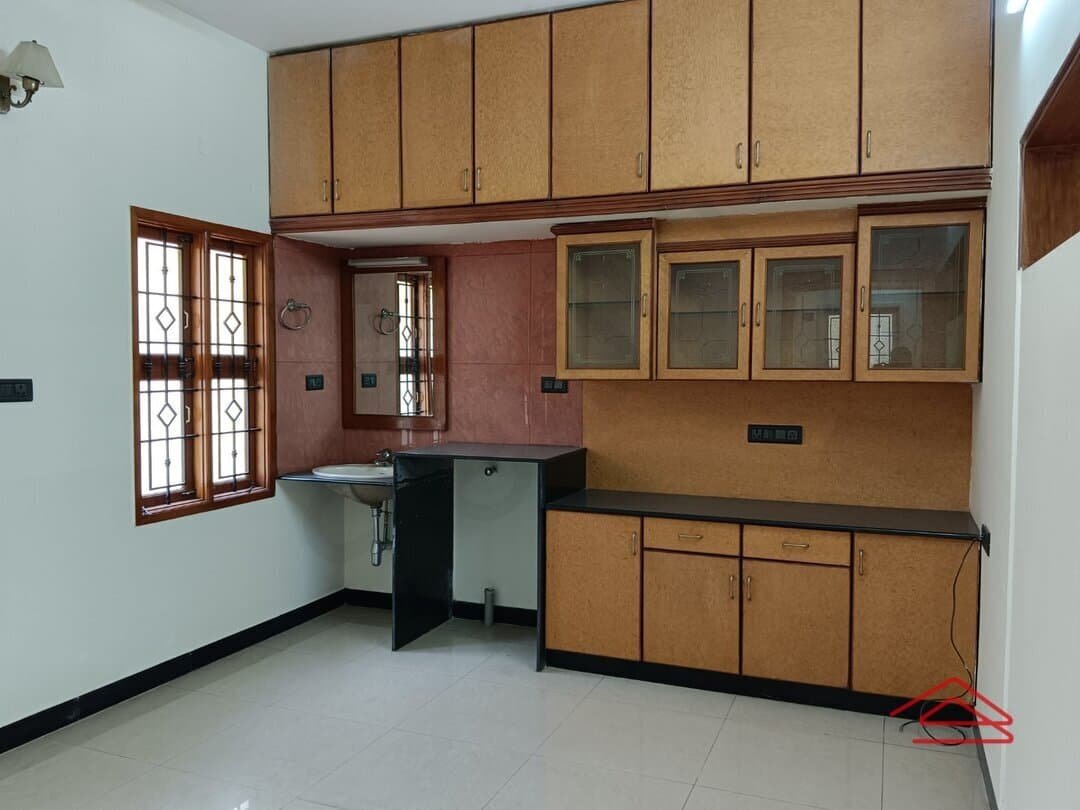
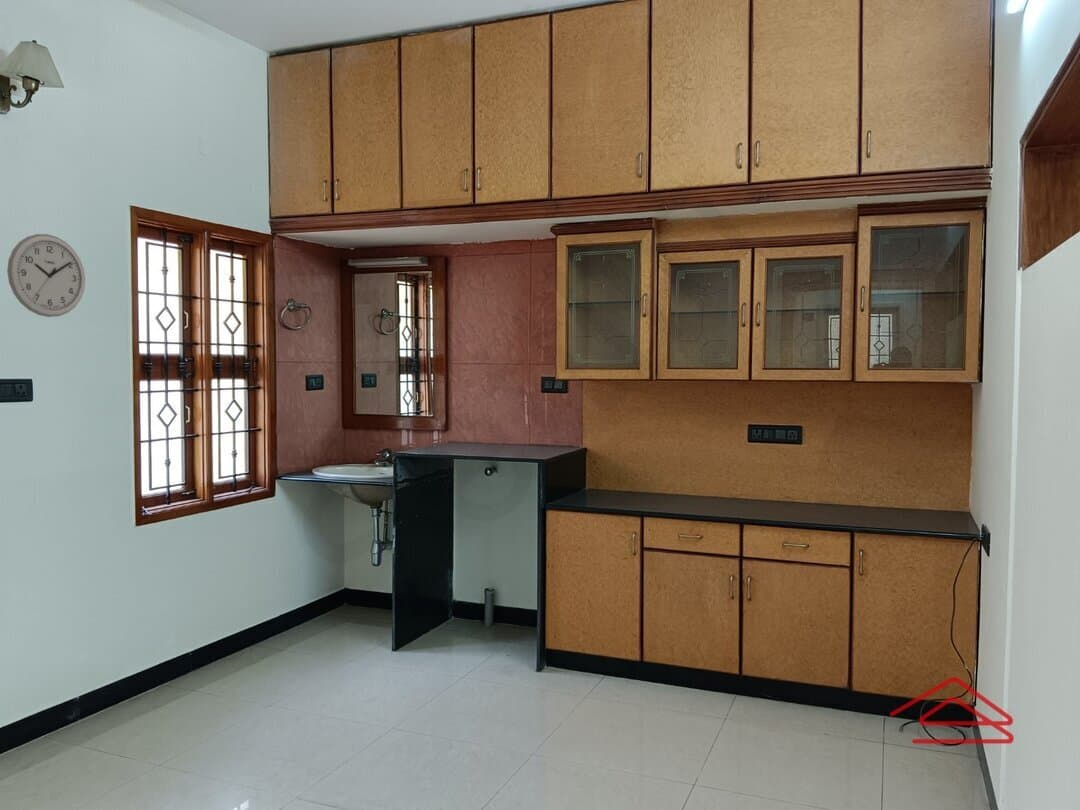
+ wall clock [6,233,86,318]
